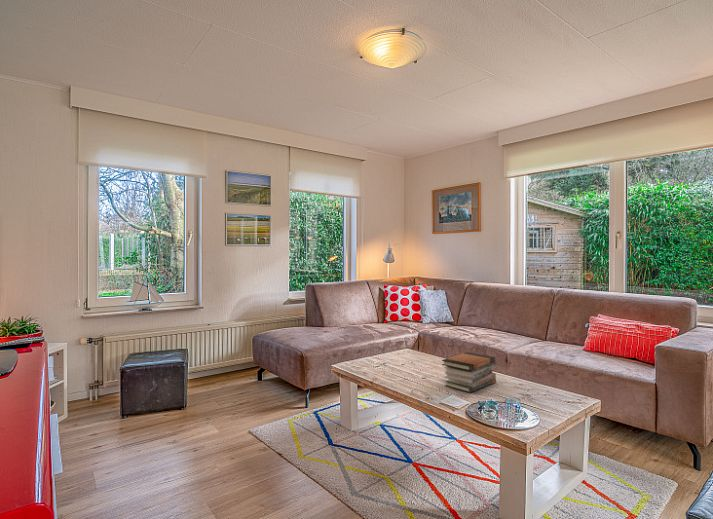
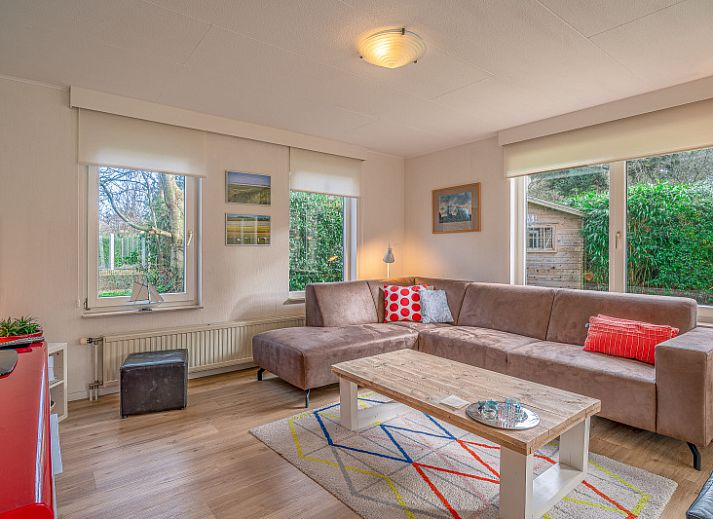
- book stack [441,351,497,394]
